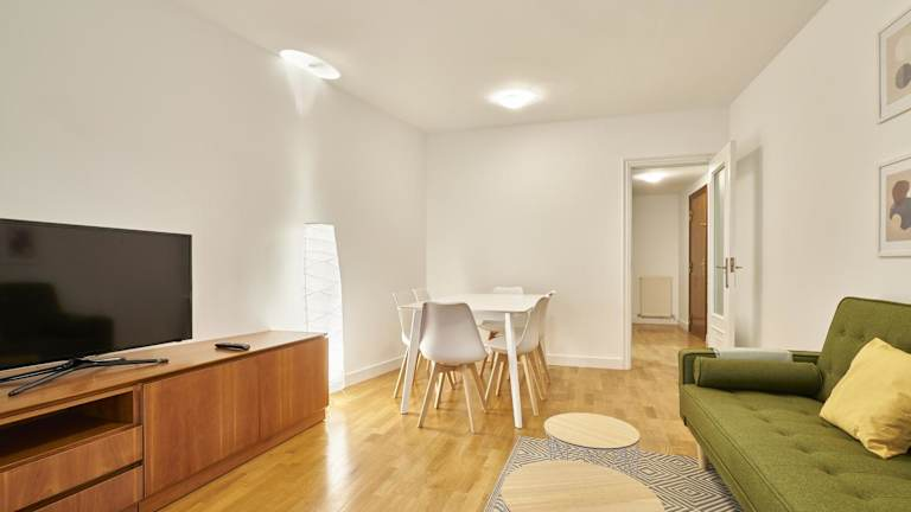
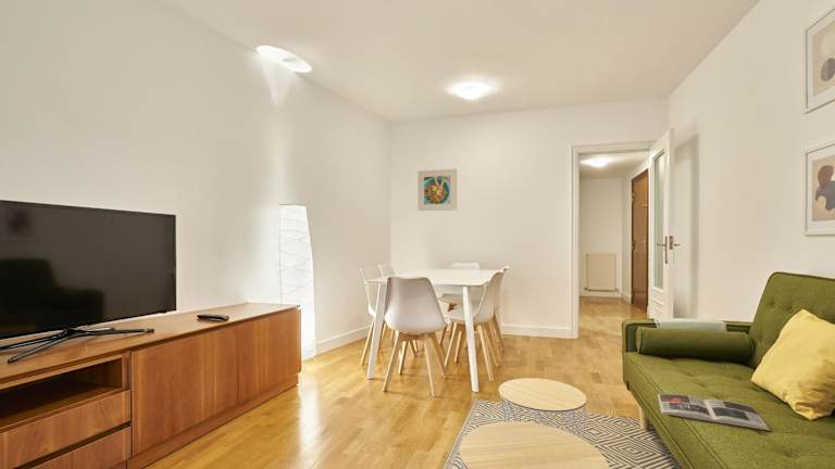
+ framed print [418,168,458,212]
+ magazine [657,393,772,432]
